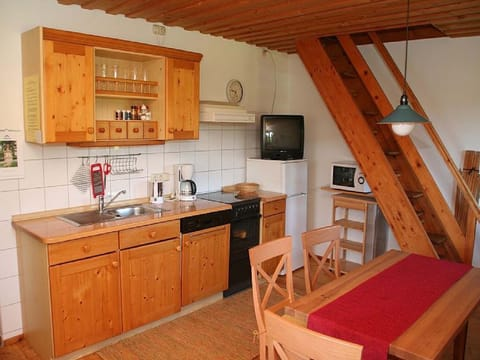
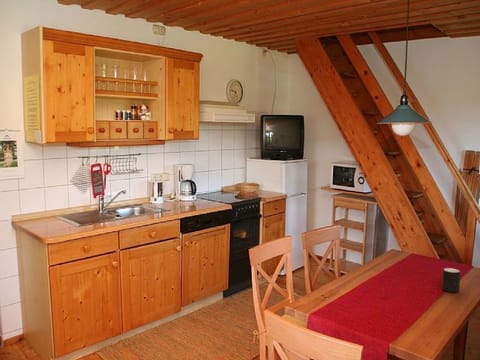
+ mug [441,267,461,293]
